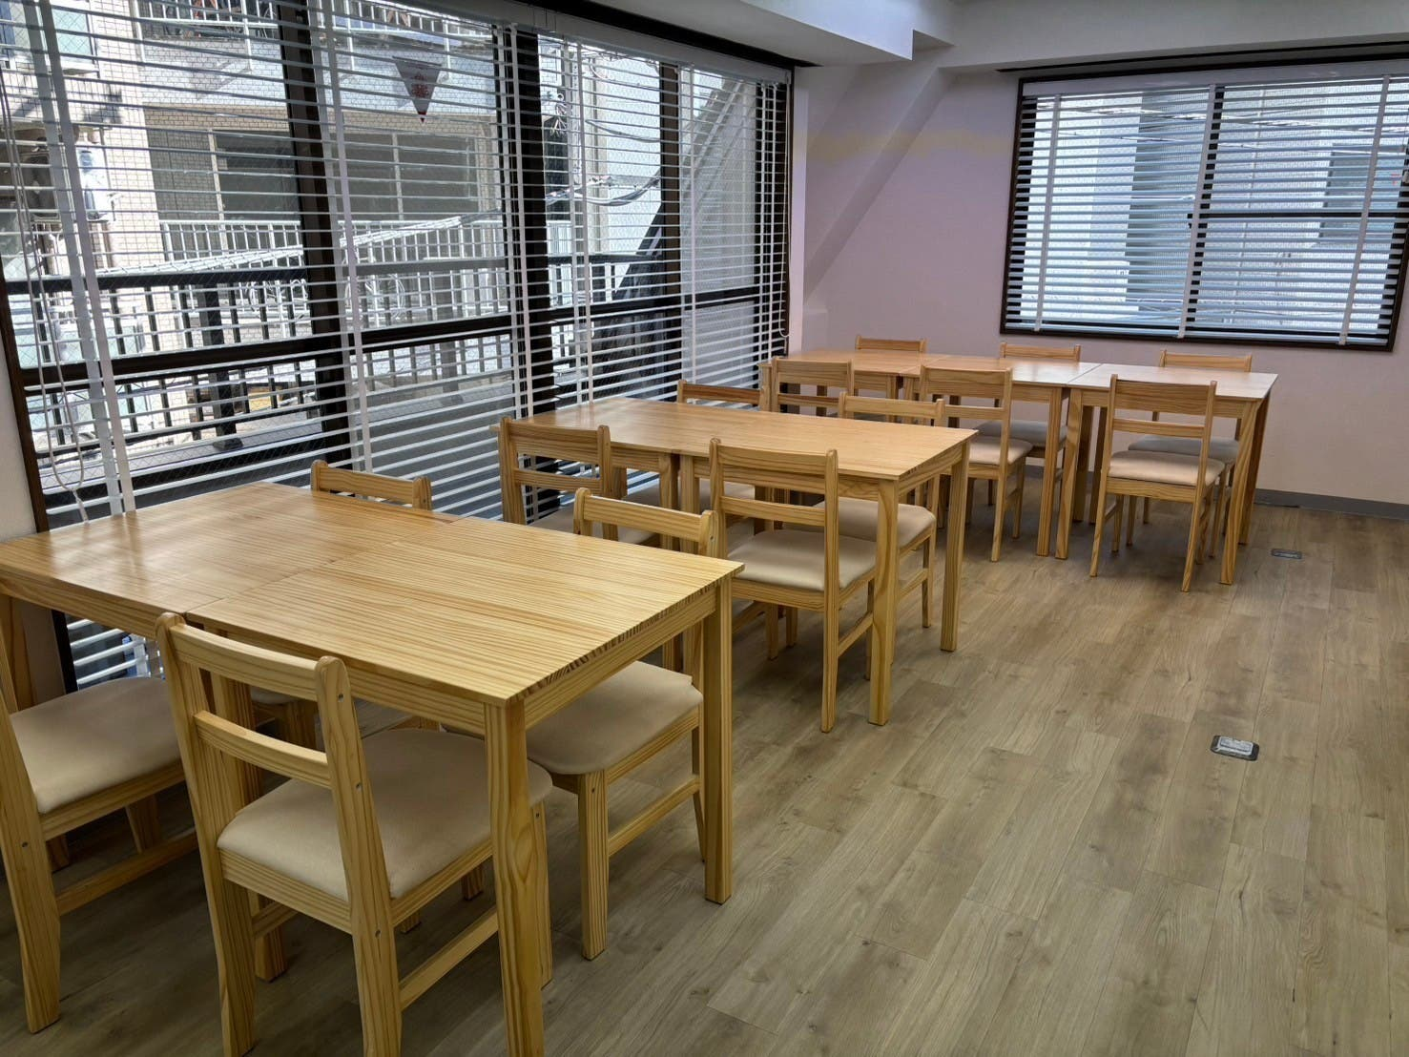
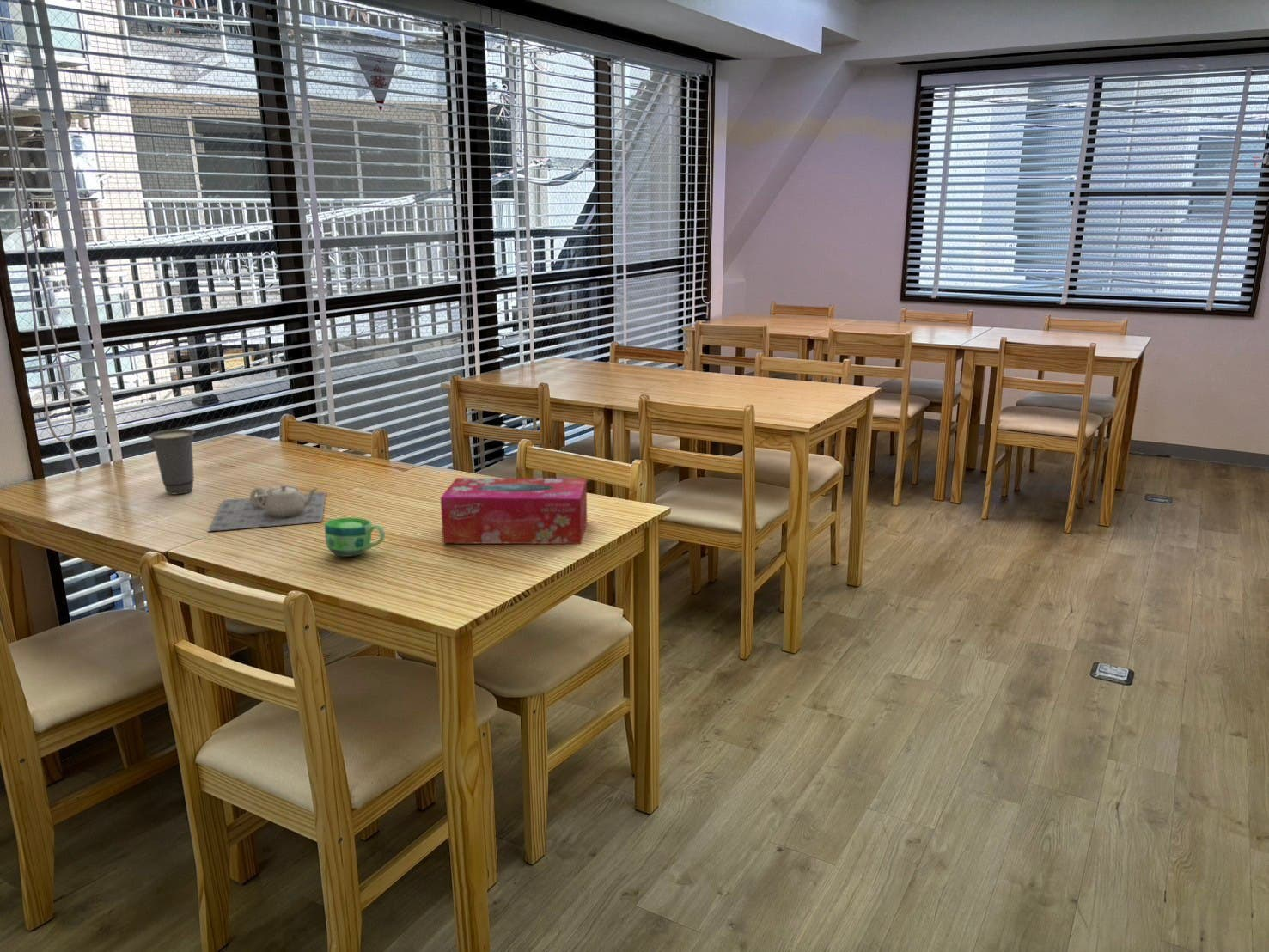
+ tissue box [440,477,588,545]
+ cup [324,516,386,558]
+ cup [147,428,197,495]
+ teapot [207,484,327,532]
